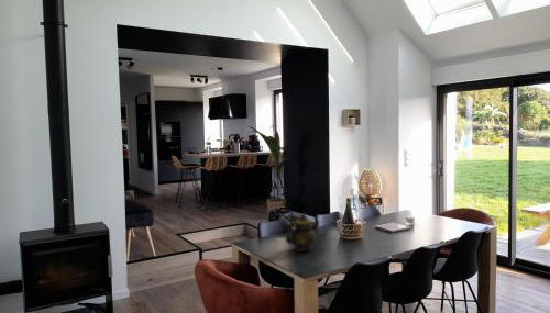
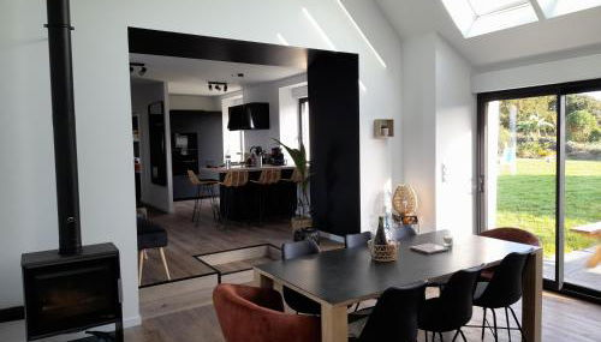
- teapot [285,212,321,253]
